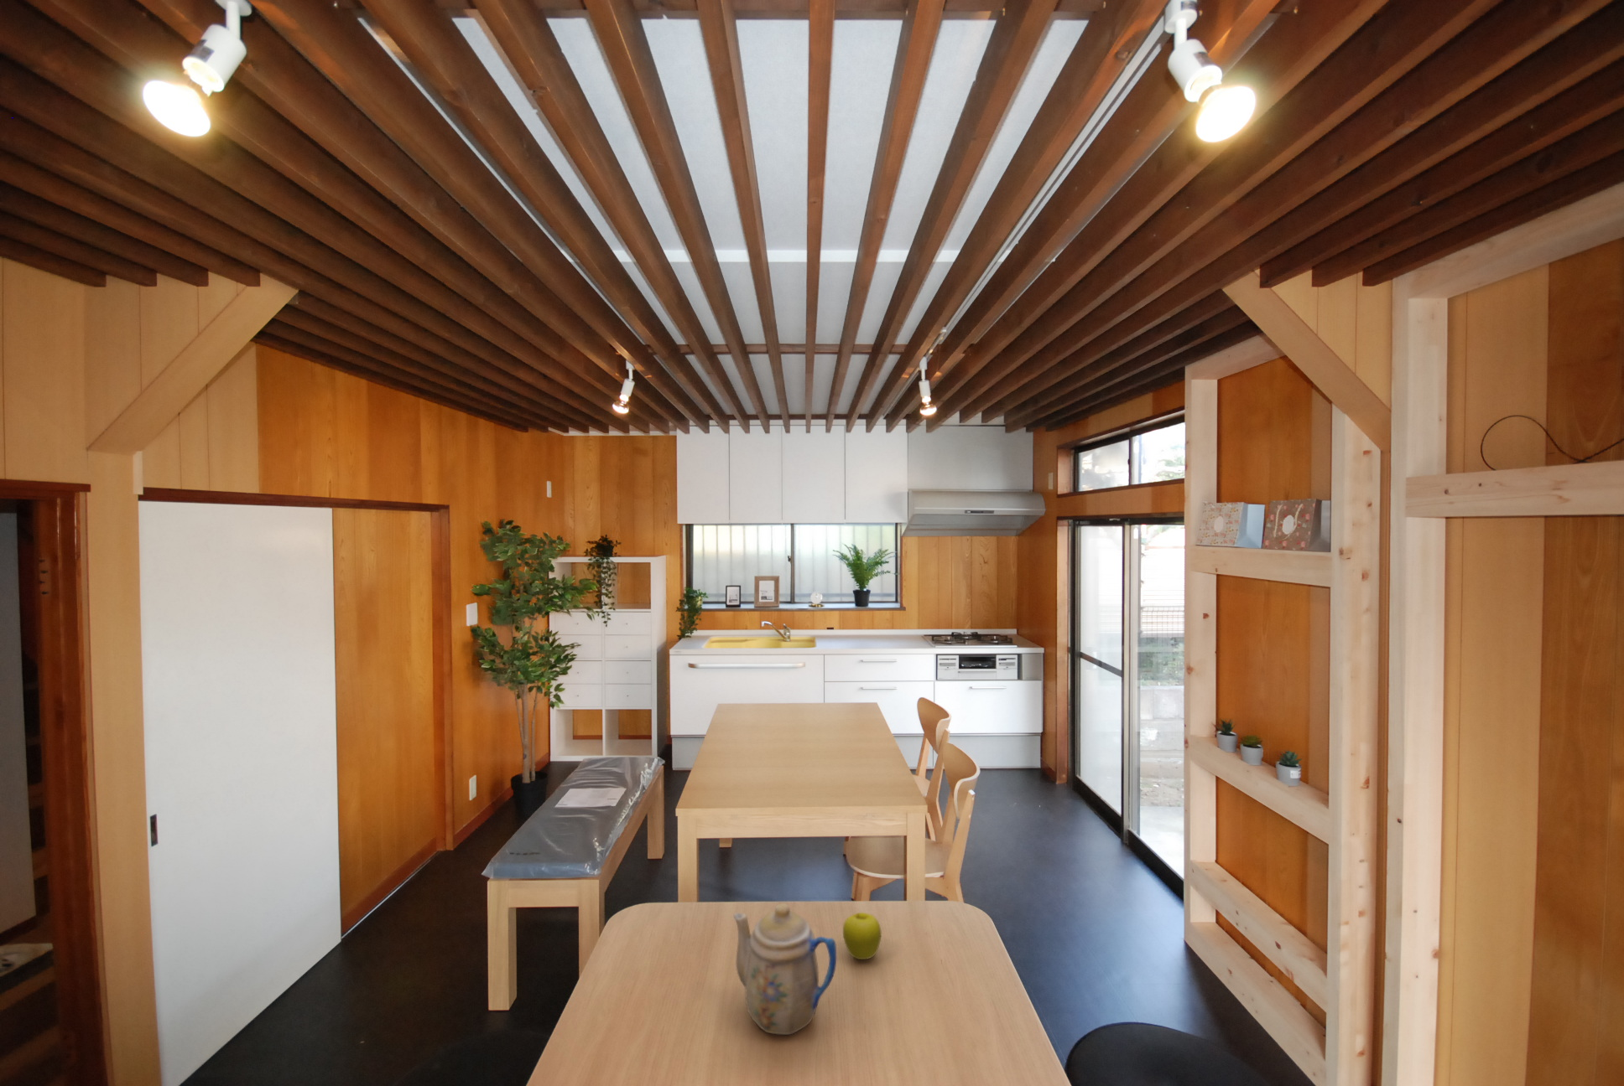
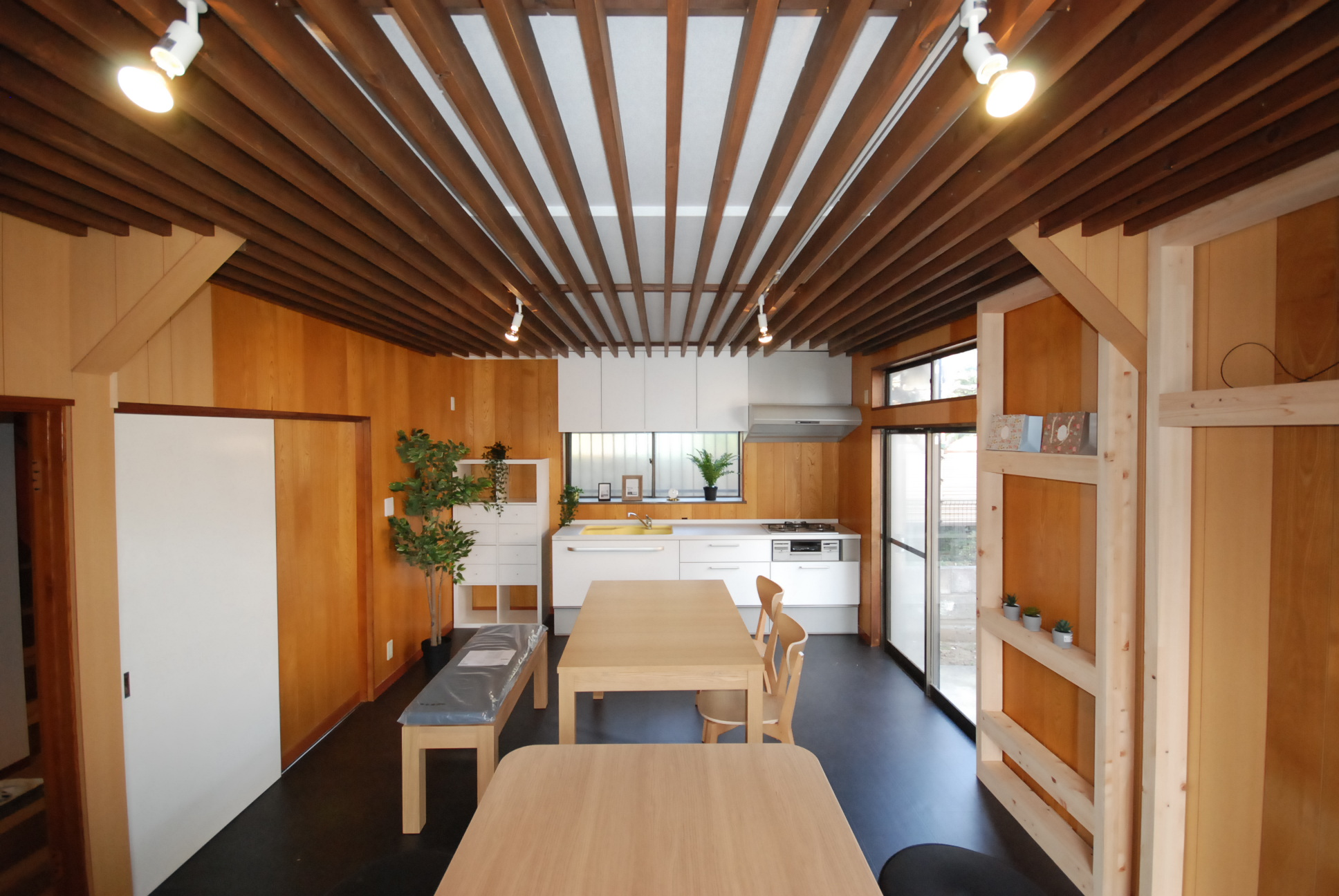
- fruit [842,911,883,960]
- teapot [733,903,837,1035]
